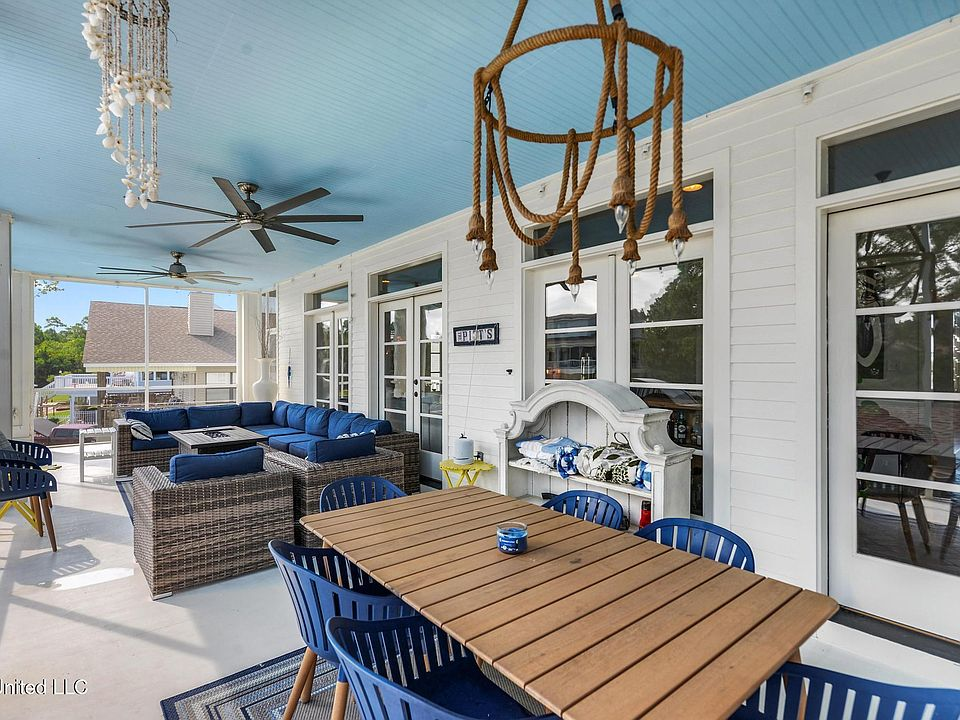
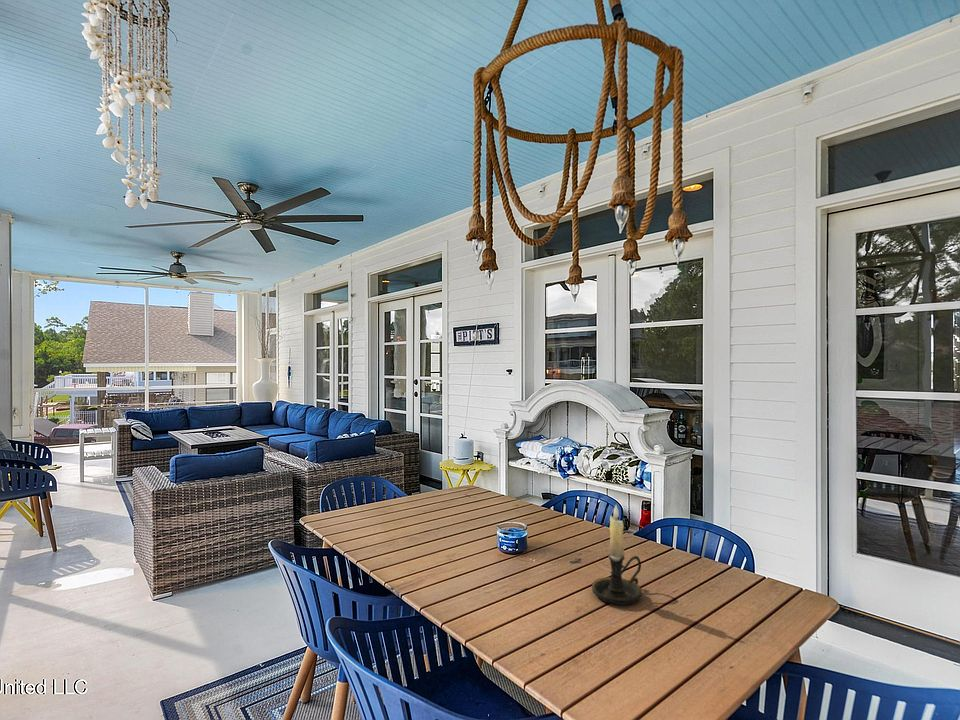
+ candle holder [591,504,643,606]
